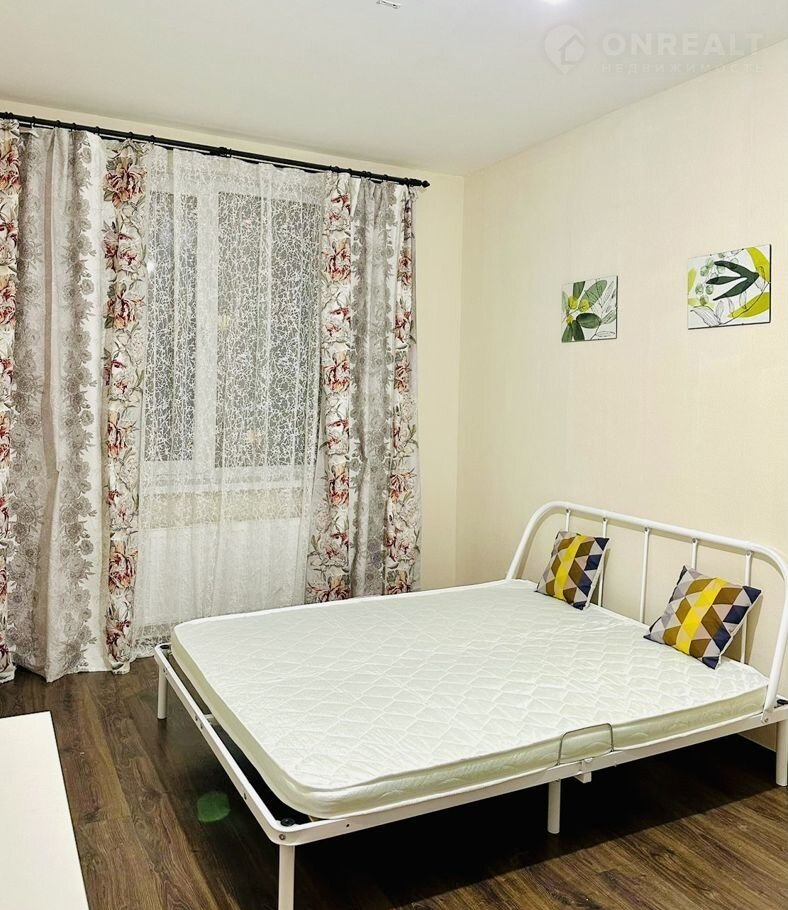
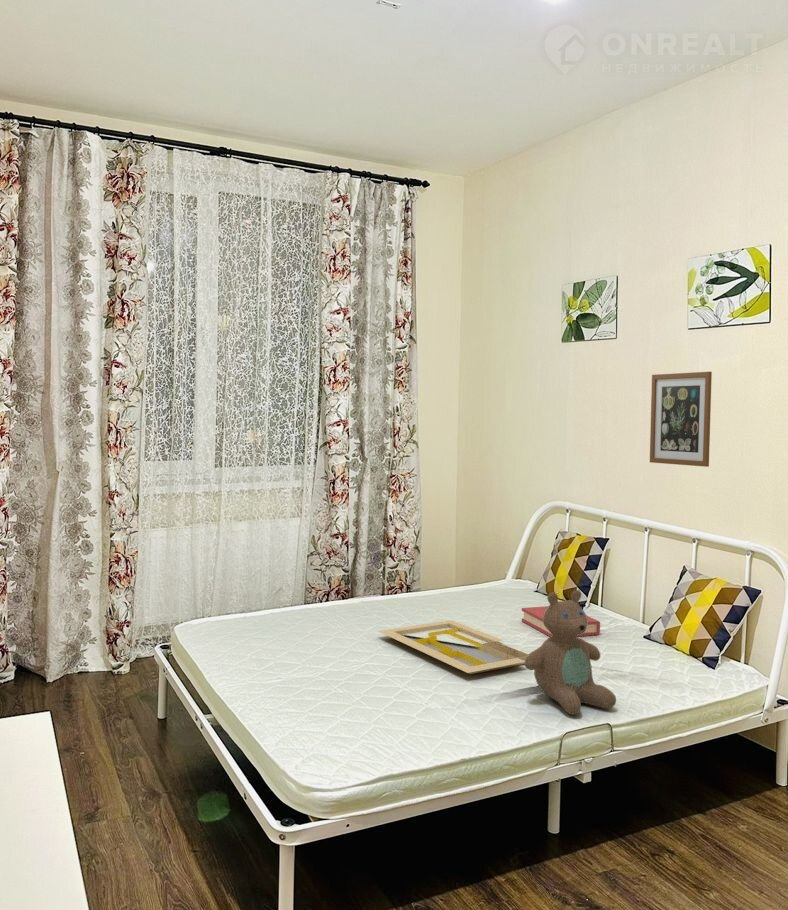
+ teddy bear [524,589,617,716]
+ serving tray [377,619,529,675]
+ hardback book [520,605,601,637]
+ wall art [649,371,713,468]
